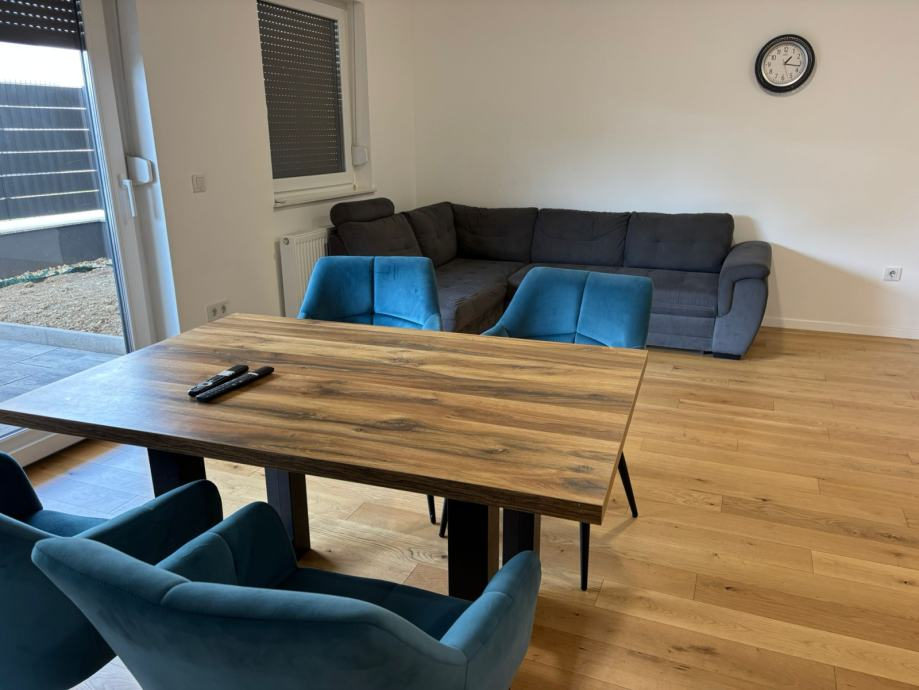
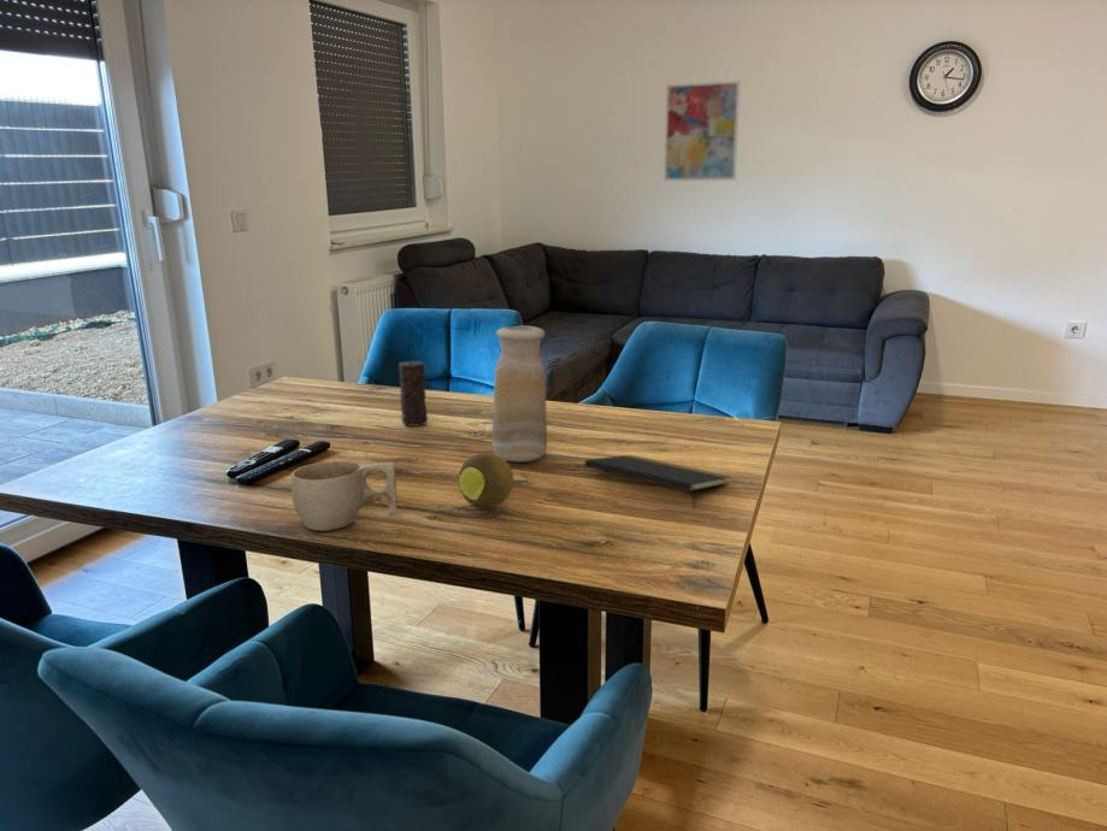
+ cup [290,460,399,532]
+ fruit [458,452,514,509]
+ wall art [663,79,741,182]
+ notepad [584,454,731,509]
+ vase [490,325,548,464]
+ candle [398,360,429,428]
